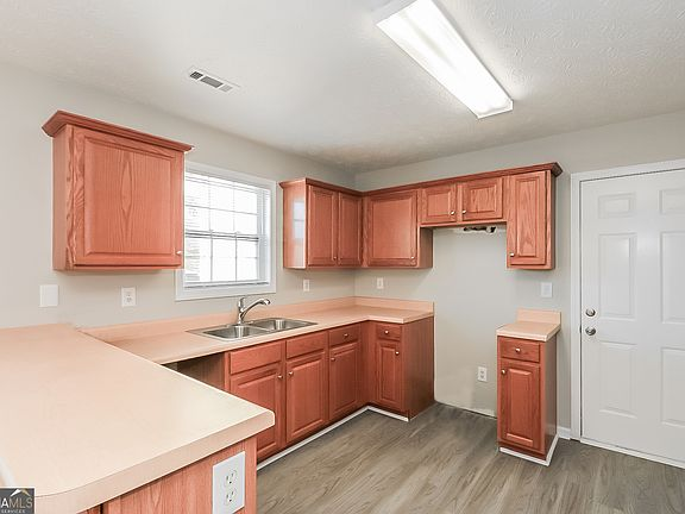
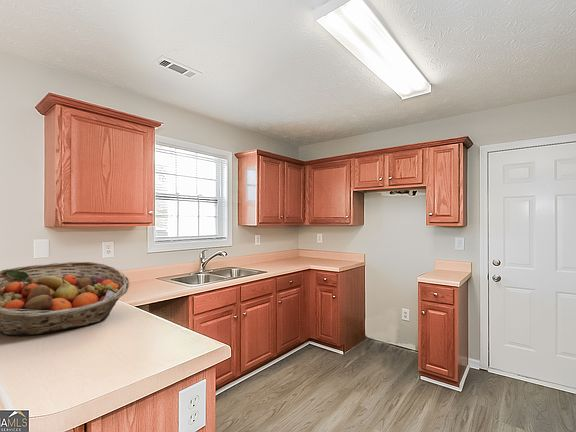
+ fruit basket [0,261,130,337]
